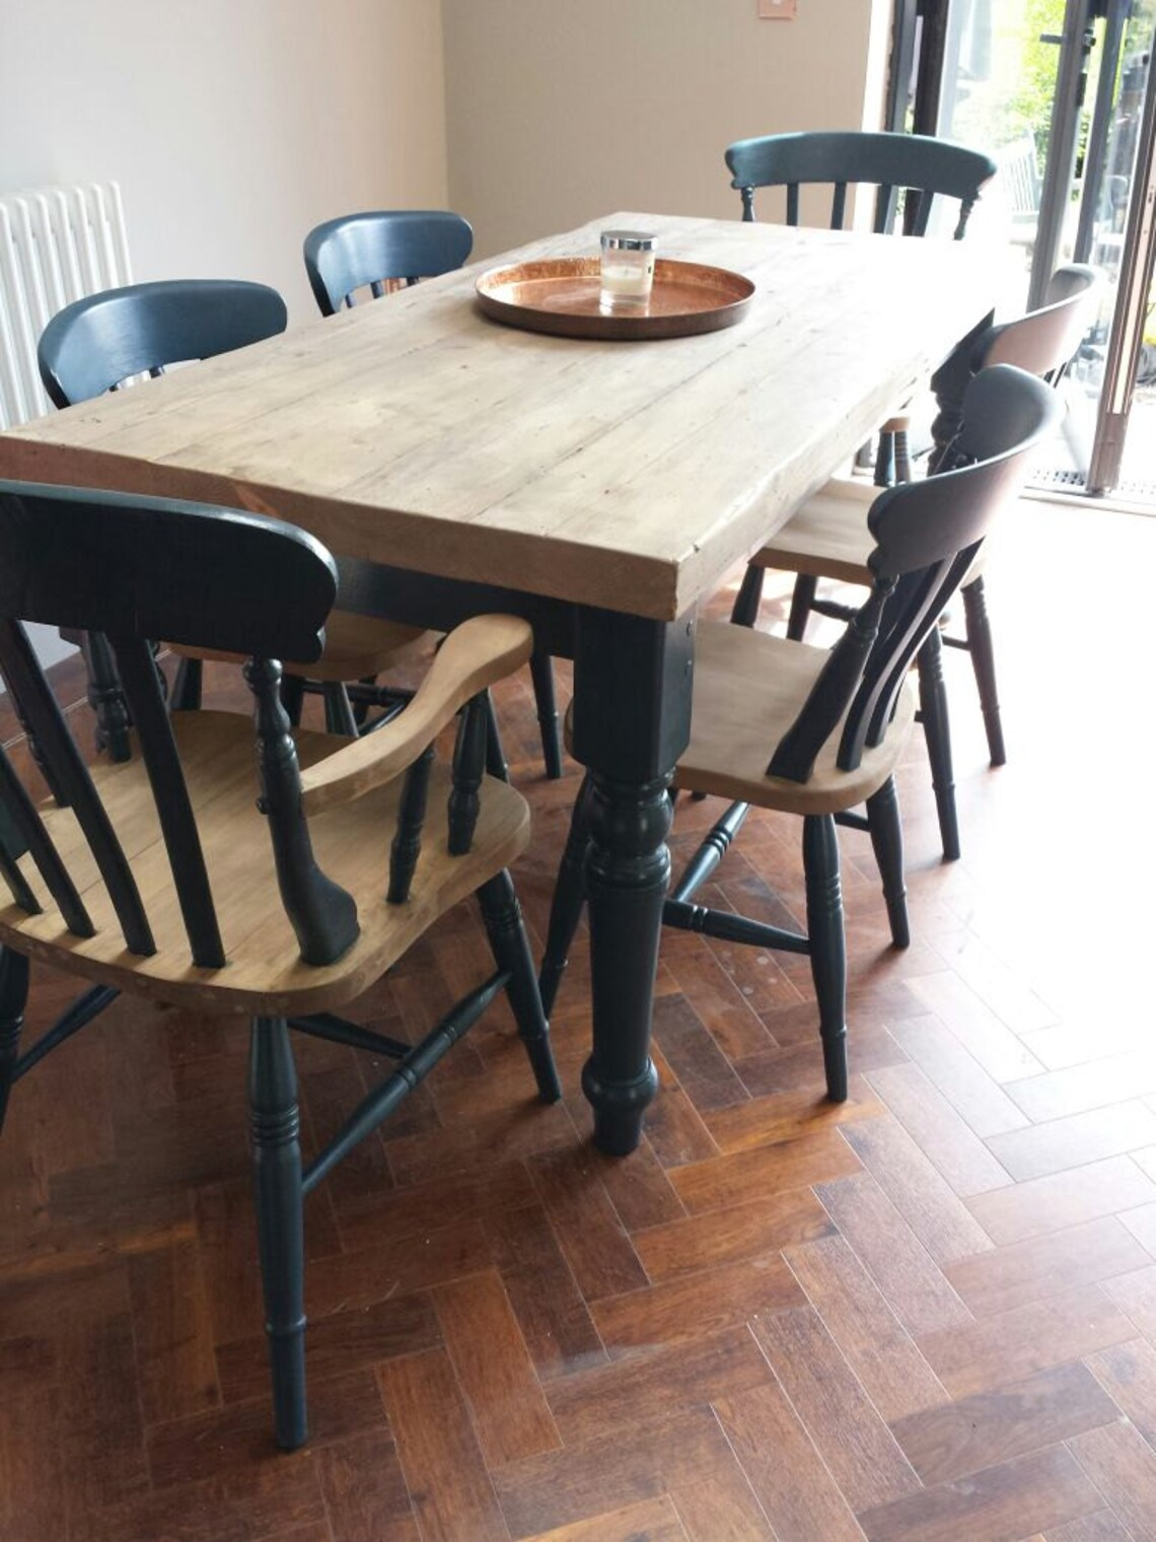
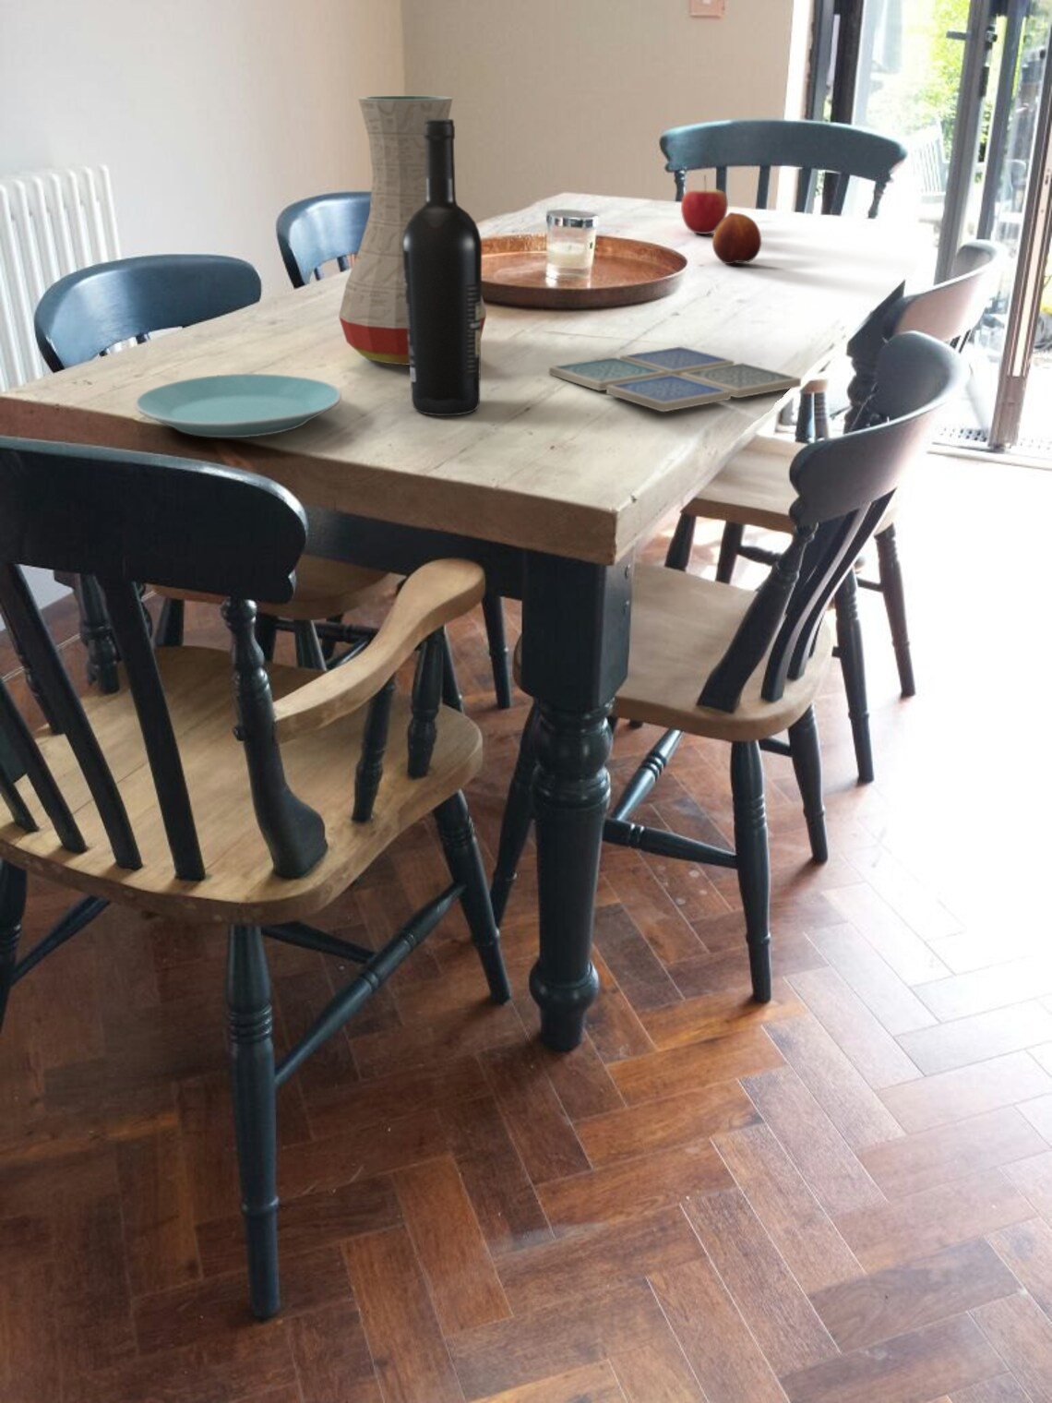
+ plate [134,373,343,439]
+ fruit [712,211,762,265]
+ vase [338,95,487,366]
+ drink coaster [548,345,802,412]
+ apple [680,175,729,235]
+ wine bottle [402,118,483,416]
